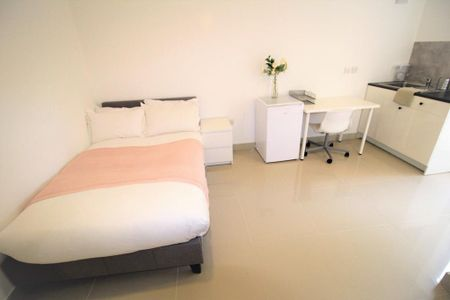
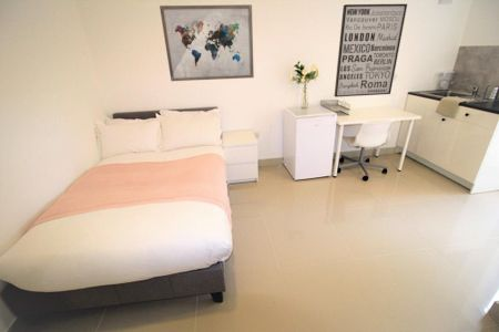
+ wall art [334,3,408,98]
+ wall art [159,3,255,82]
